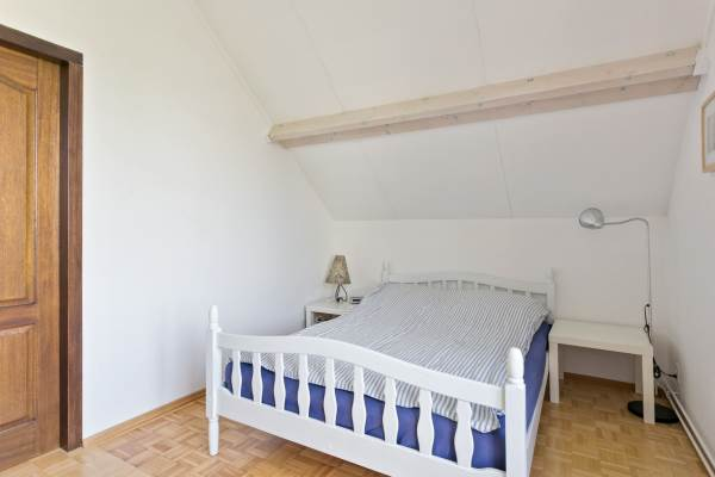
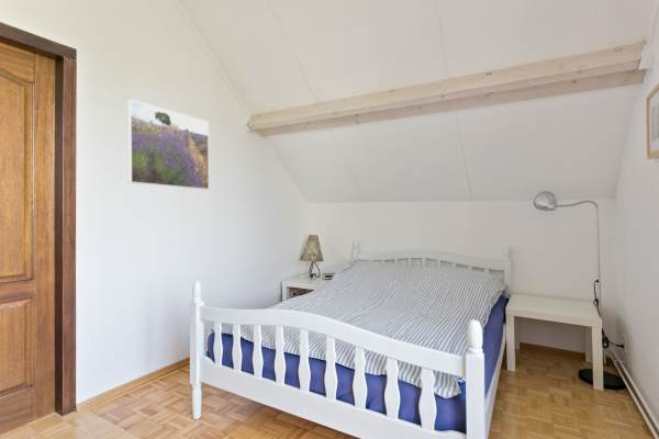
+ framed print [126,98,210,191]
